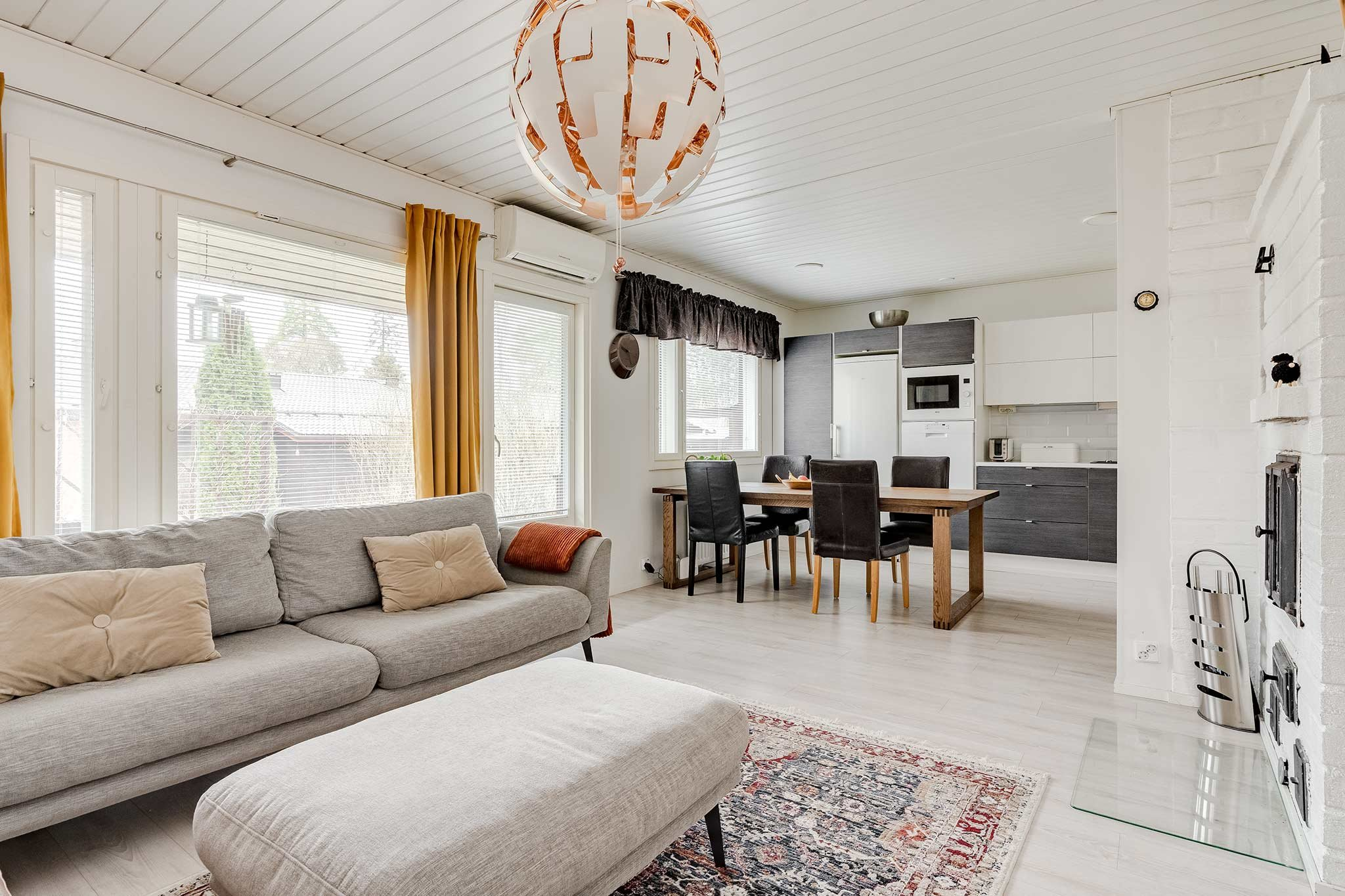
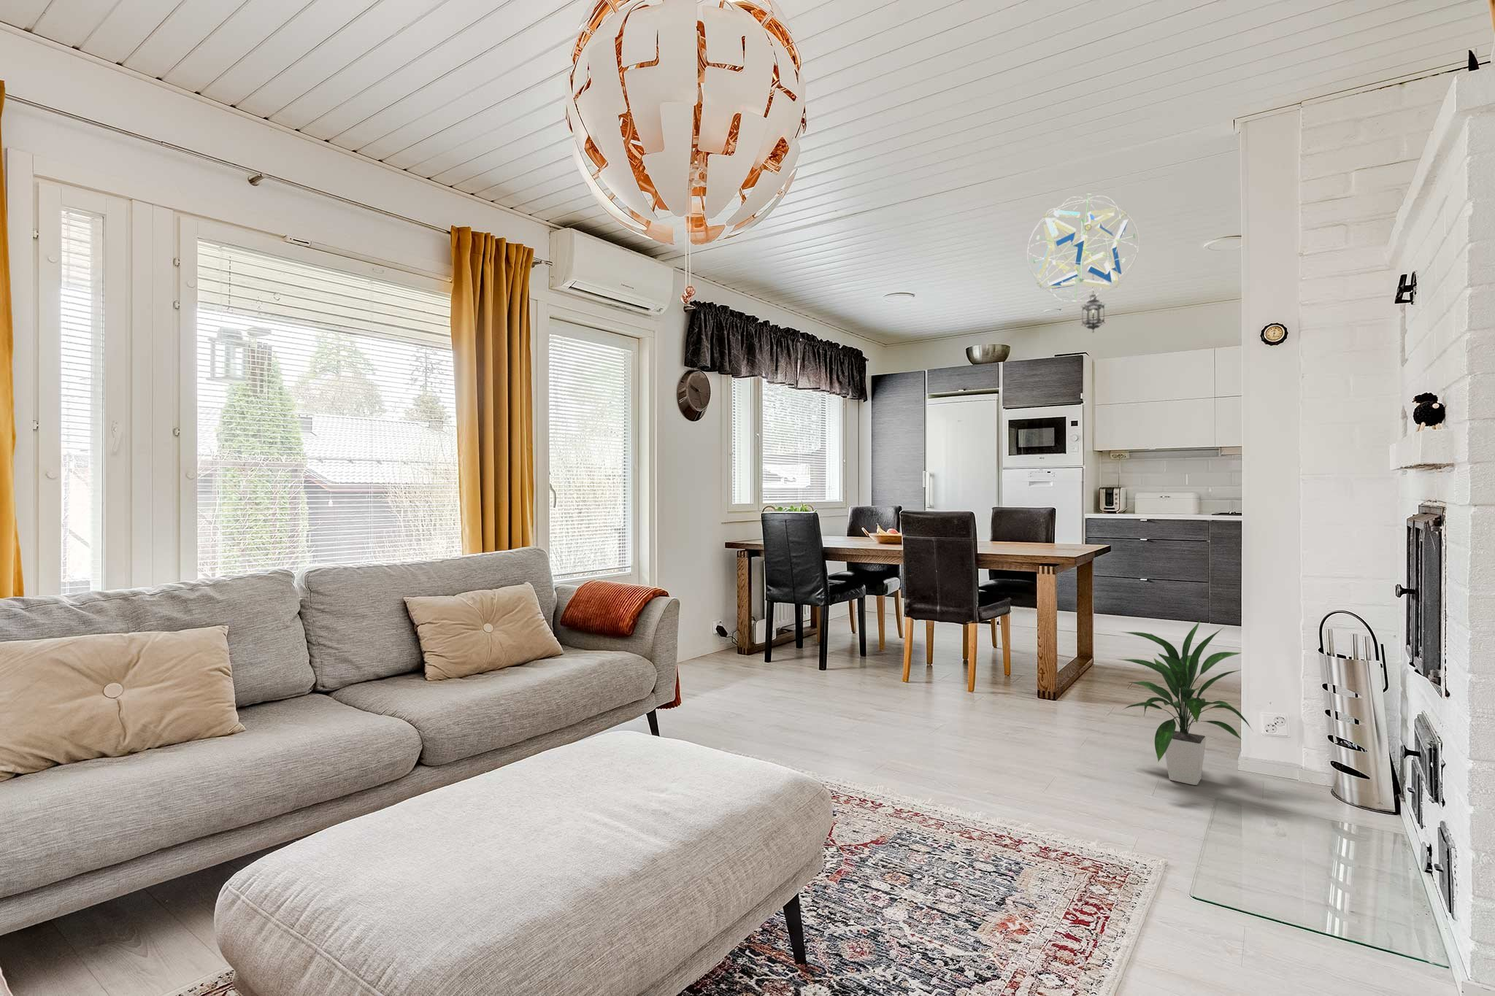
+ hanging lantern [1080,271,1107,333]
+ indoor plant [1117,620,1254,786]
+ hanging mobile [1026,192,1139,302]
